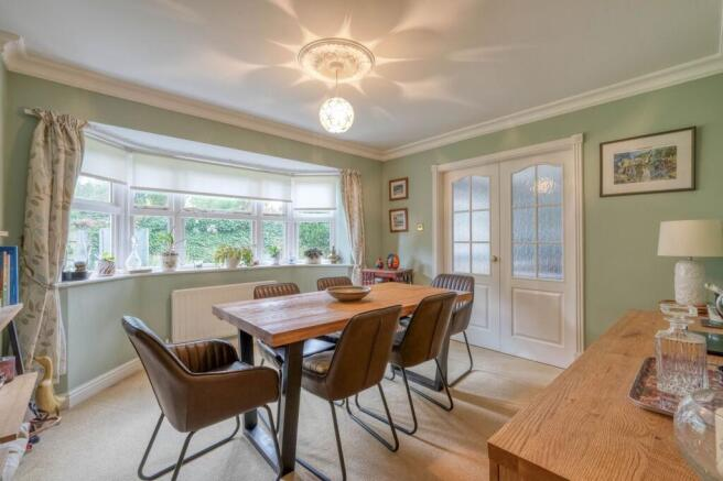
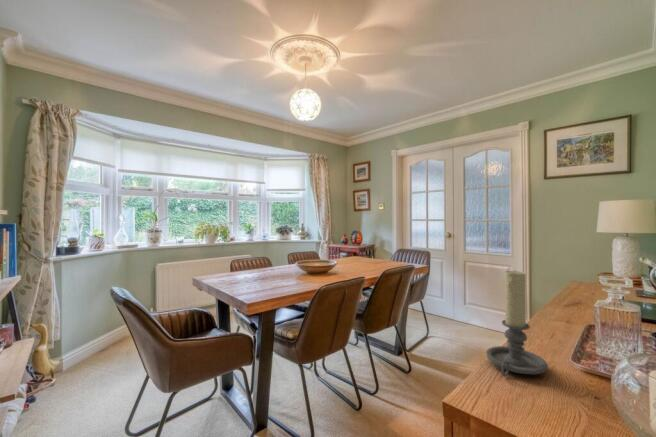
+ candle holder [485,269,549,378]
